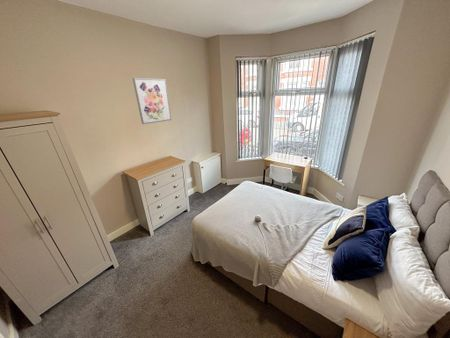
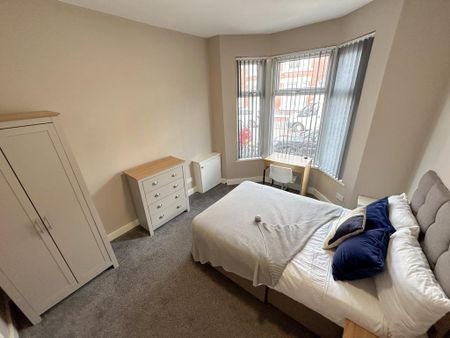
- wall art [132,77,172,125]
